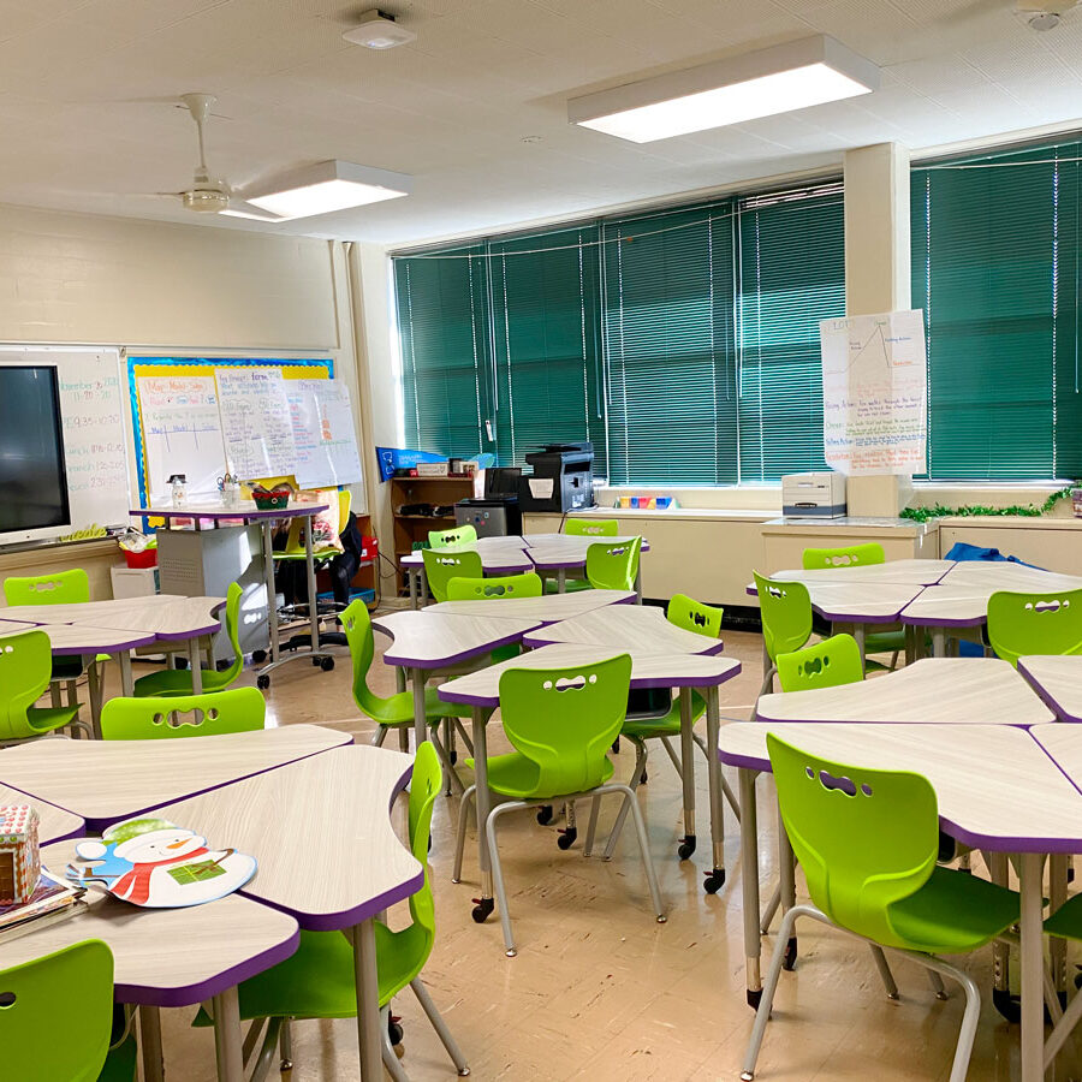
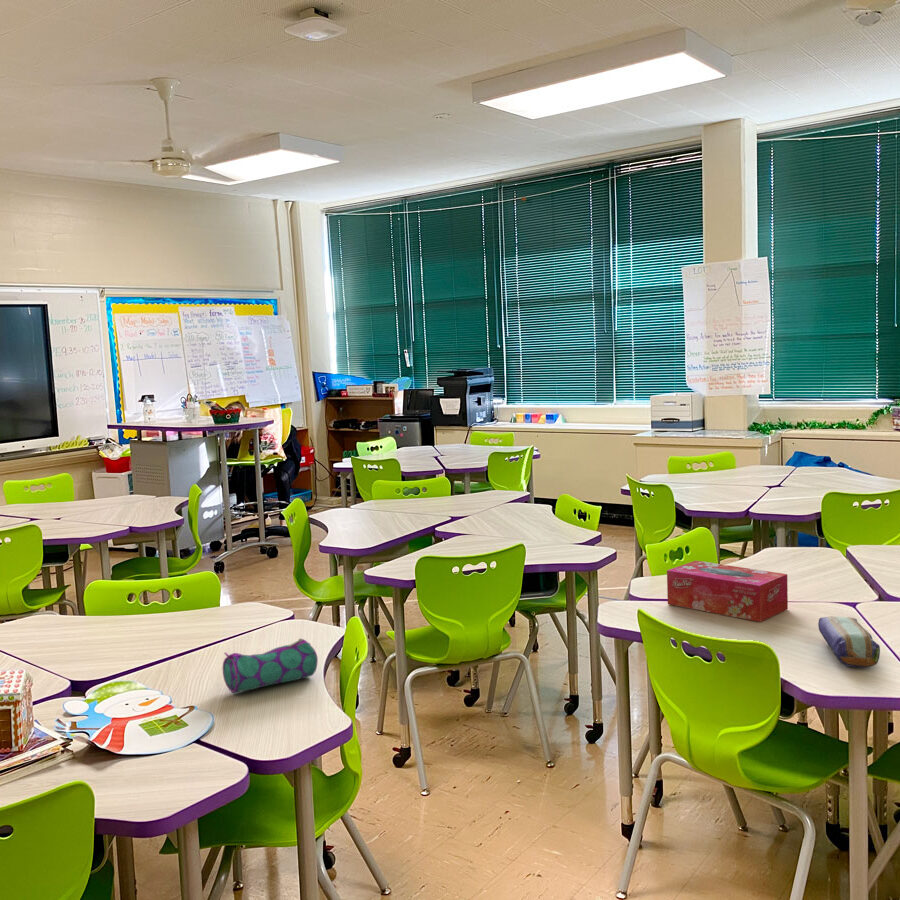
+ pencil case [817,615,881,668]
+ tissue box [666,560,789,623]
+ pencil case [222,638,319,694]
